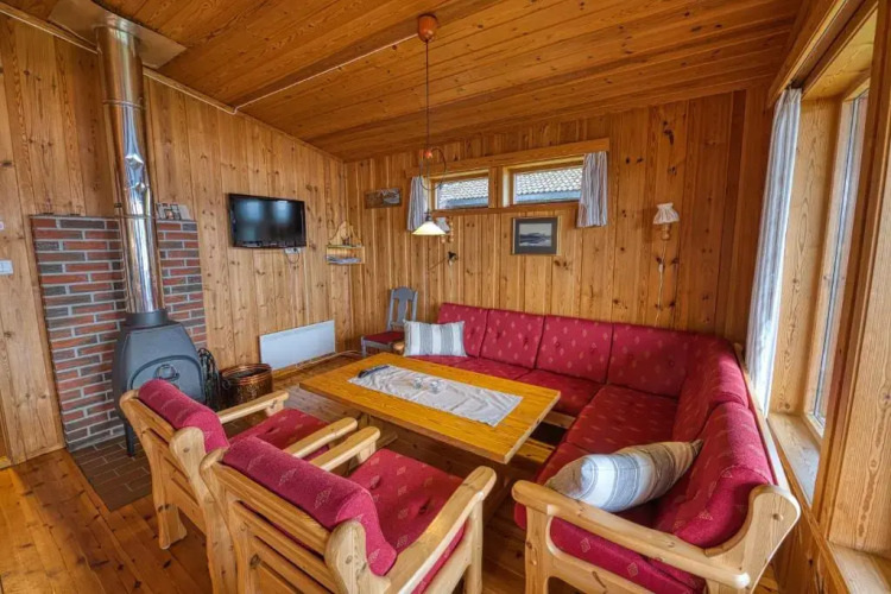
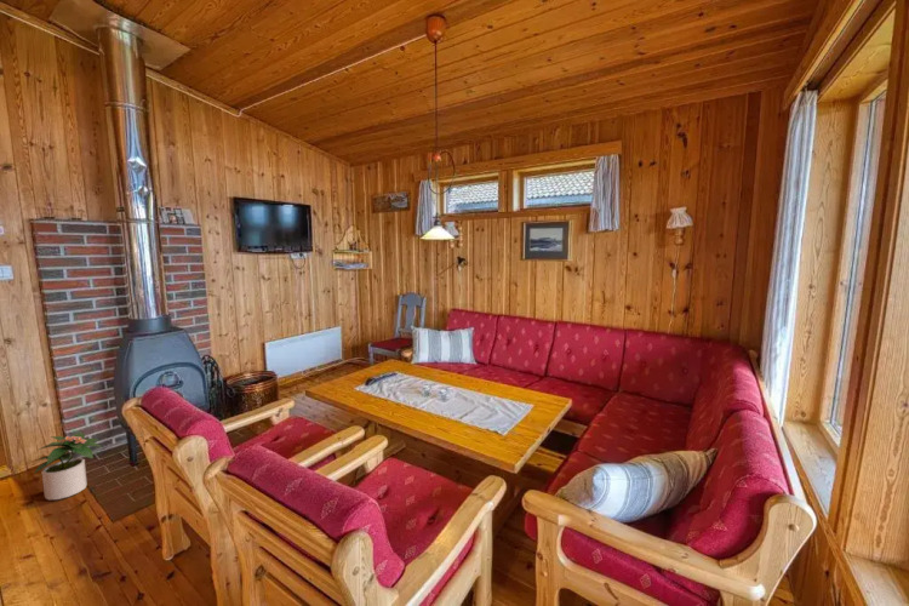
+ potted plant [33,431,103,501]
